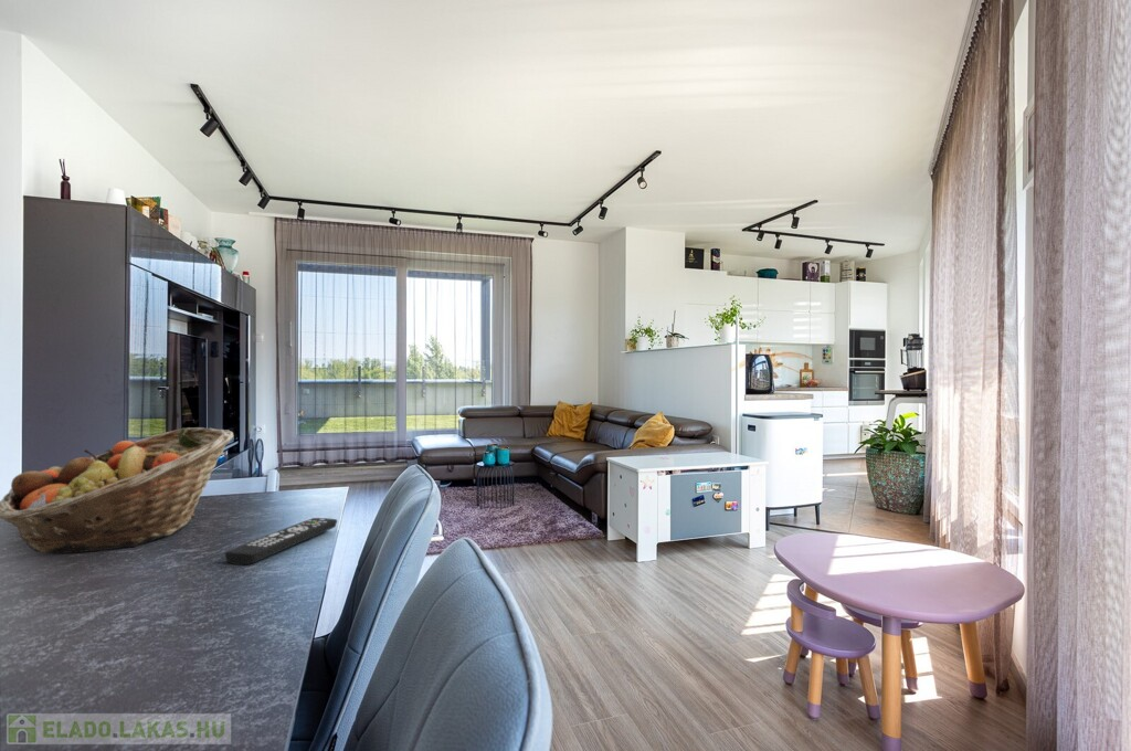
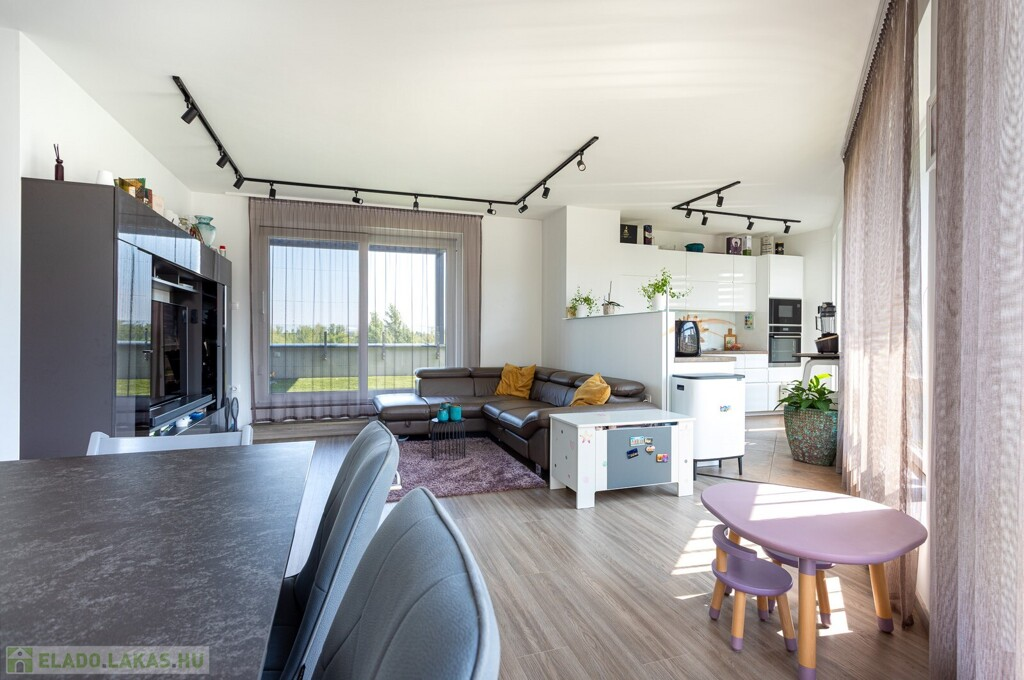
- remote control [224,517,338,565]
- fruit basket [0,426,234,554]
